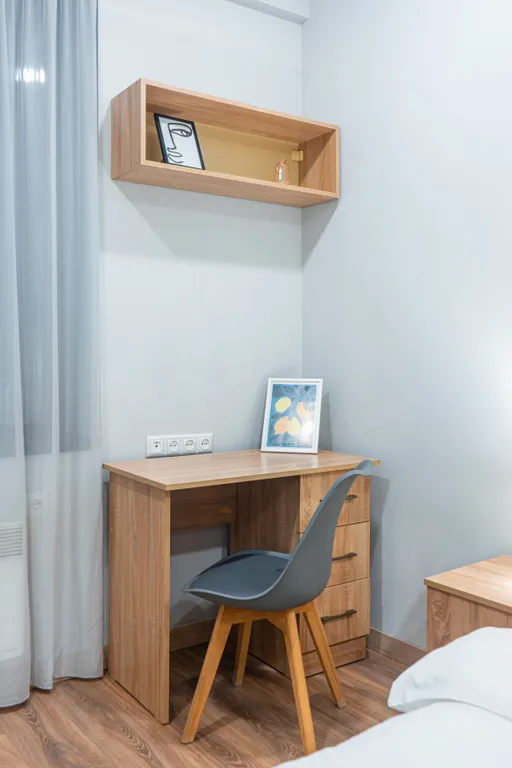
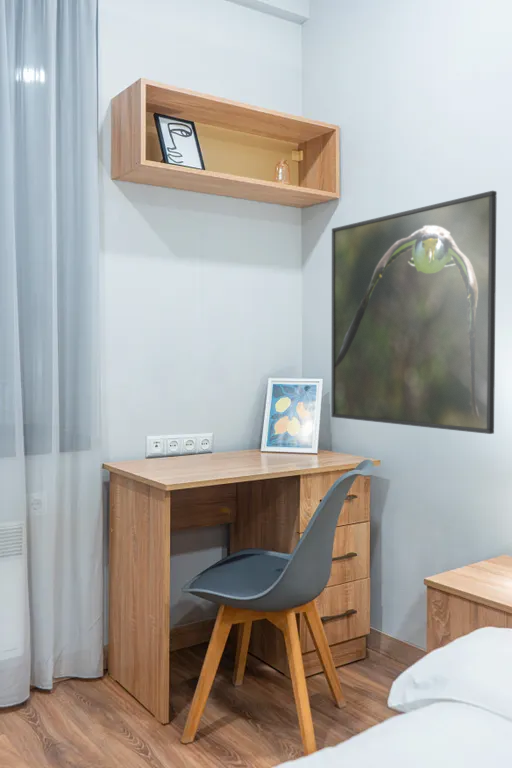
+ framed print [331,190,498,435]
